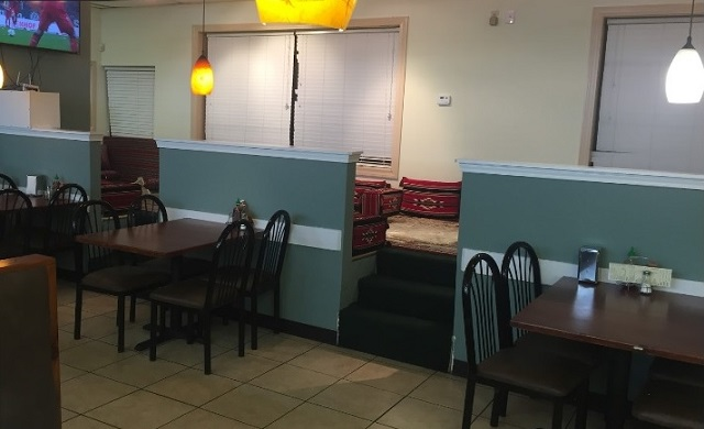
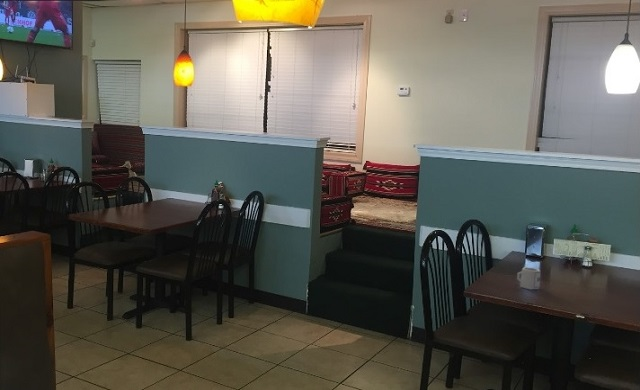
+ cup [516,266,542,291]
